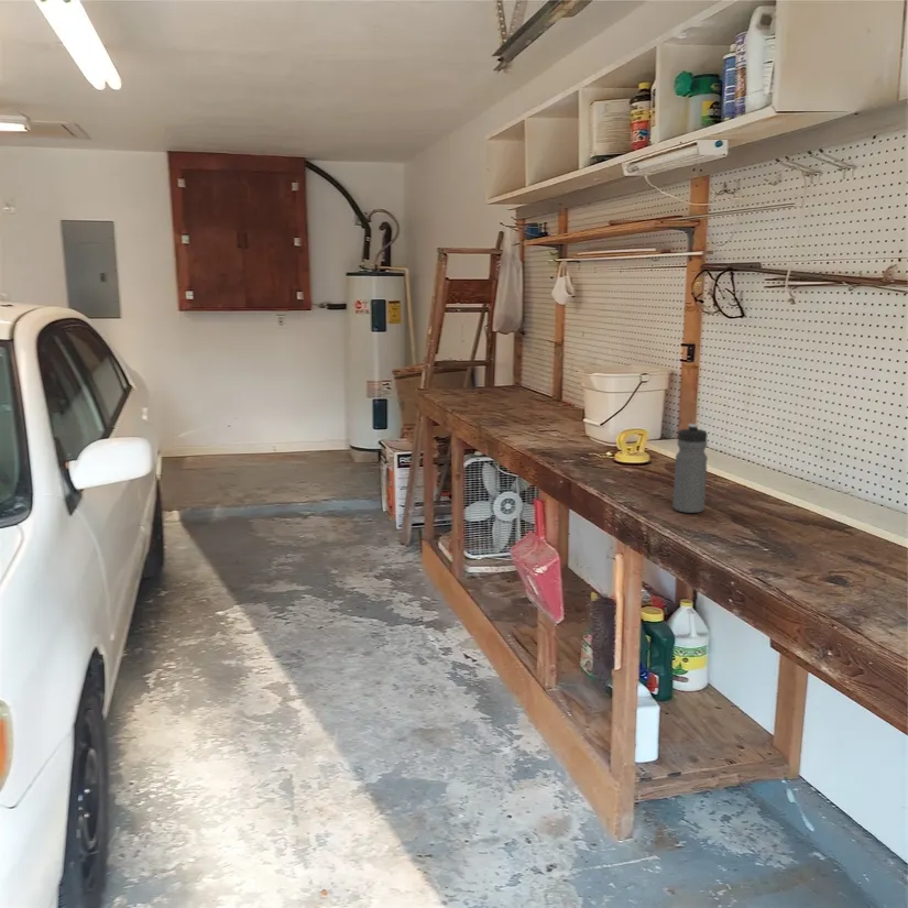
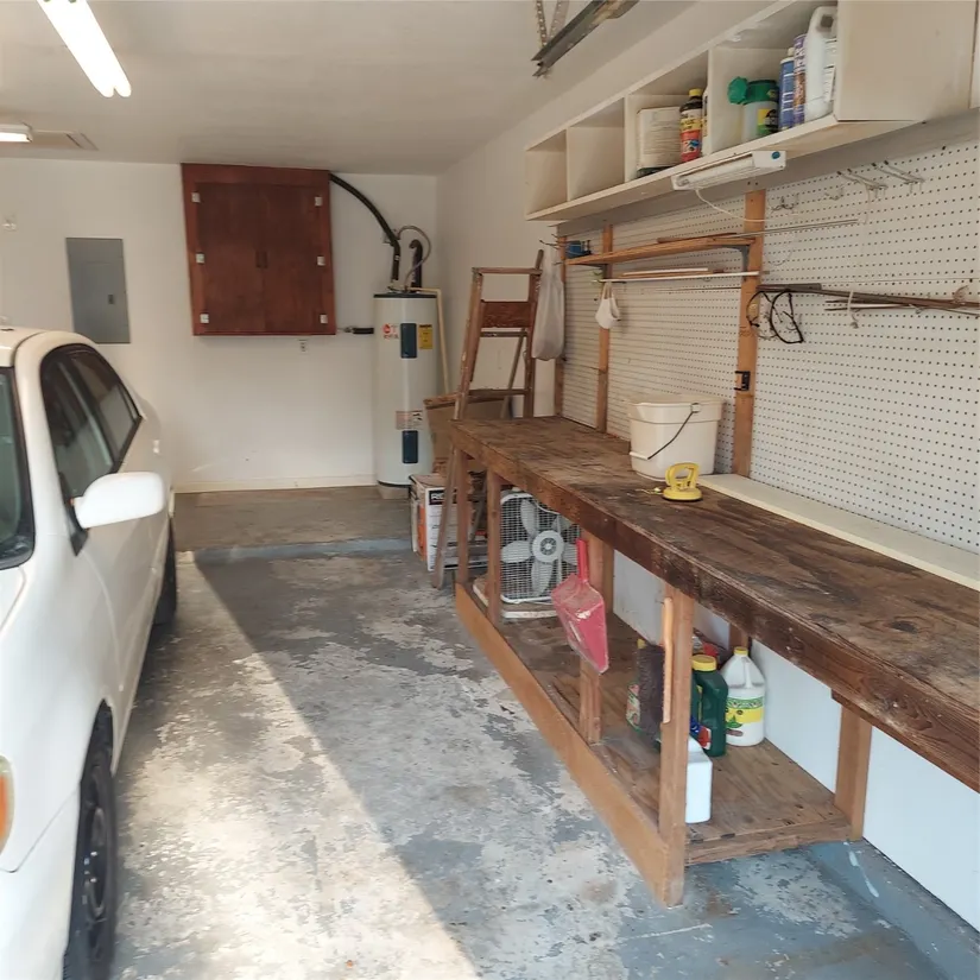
- water bottle [671,423,709,514]
